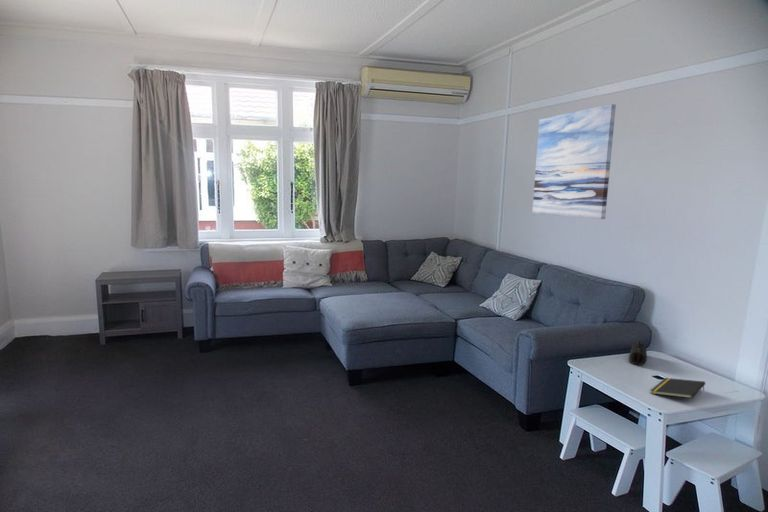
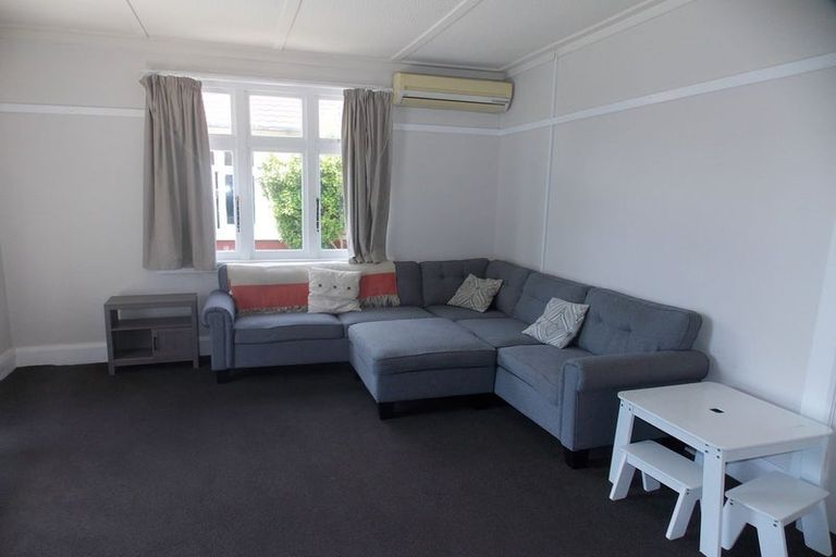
- pencil case [628,340,648,366]
- notepad [649,377,706,399]
- wall art [531,103,617,220]
